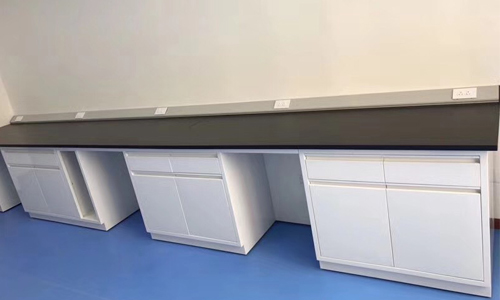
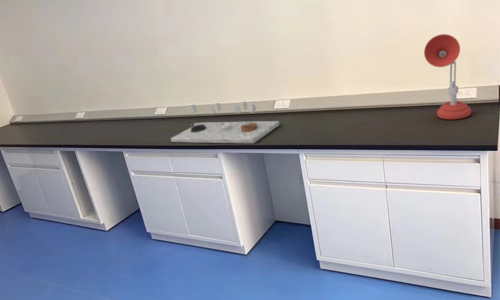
+ desk lamp [423,33,472,120]
+ laboratory equipment [170,100,280,145]
